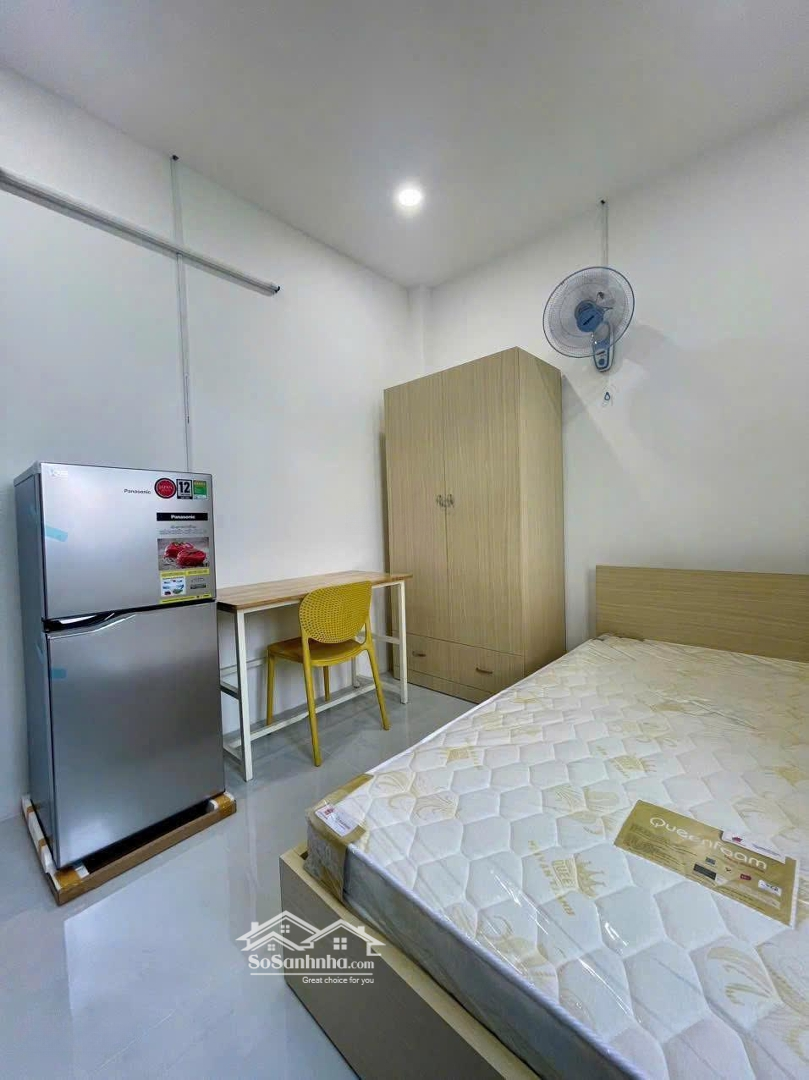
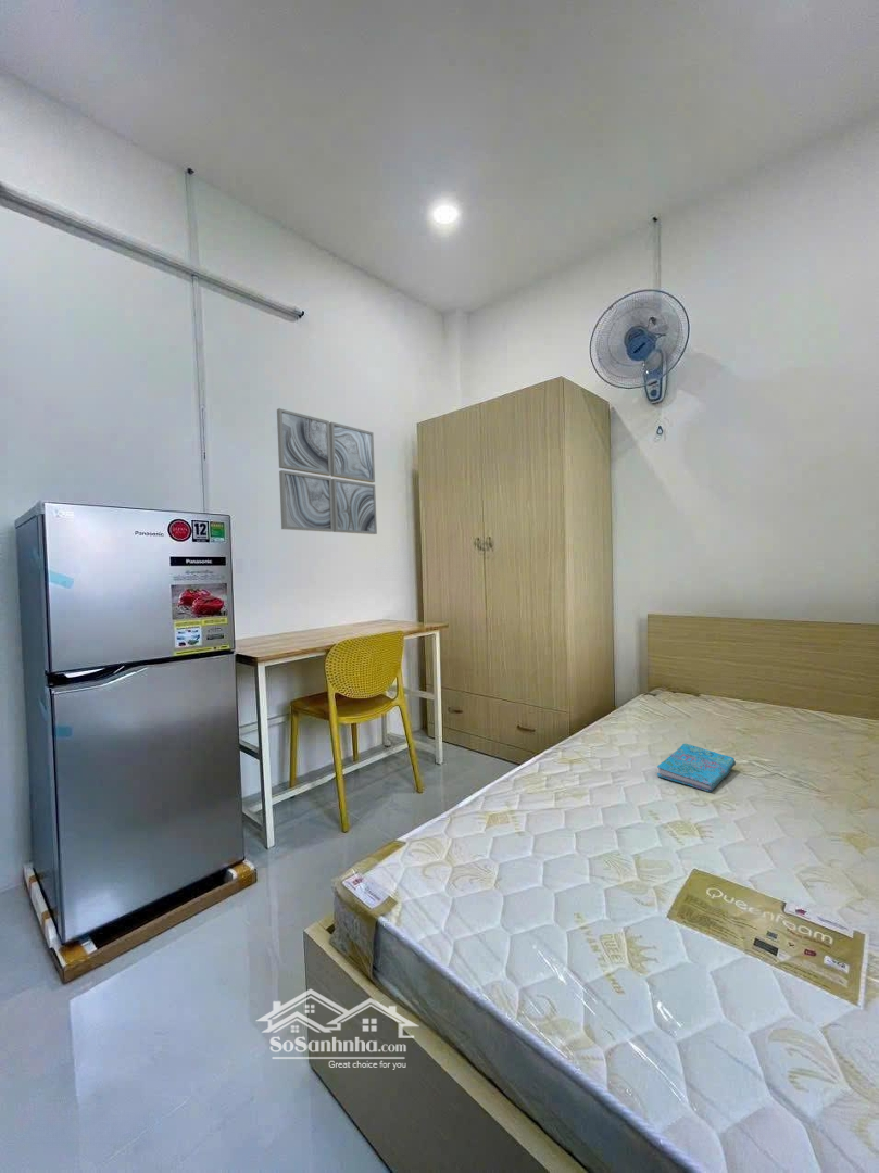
+ wall art [276,407,378,535]
+ cover [656,742,737,793]
